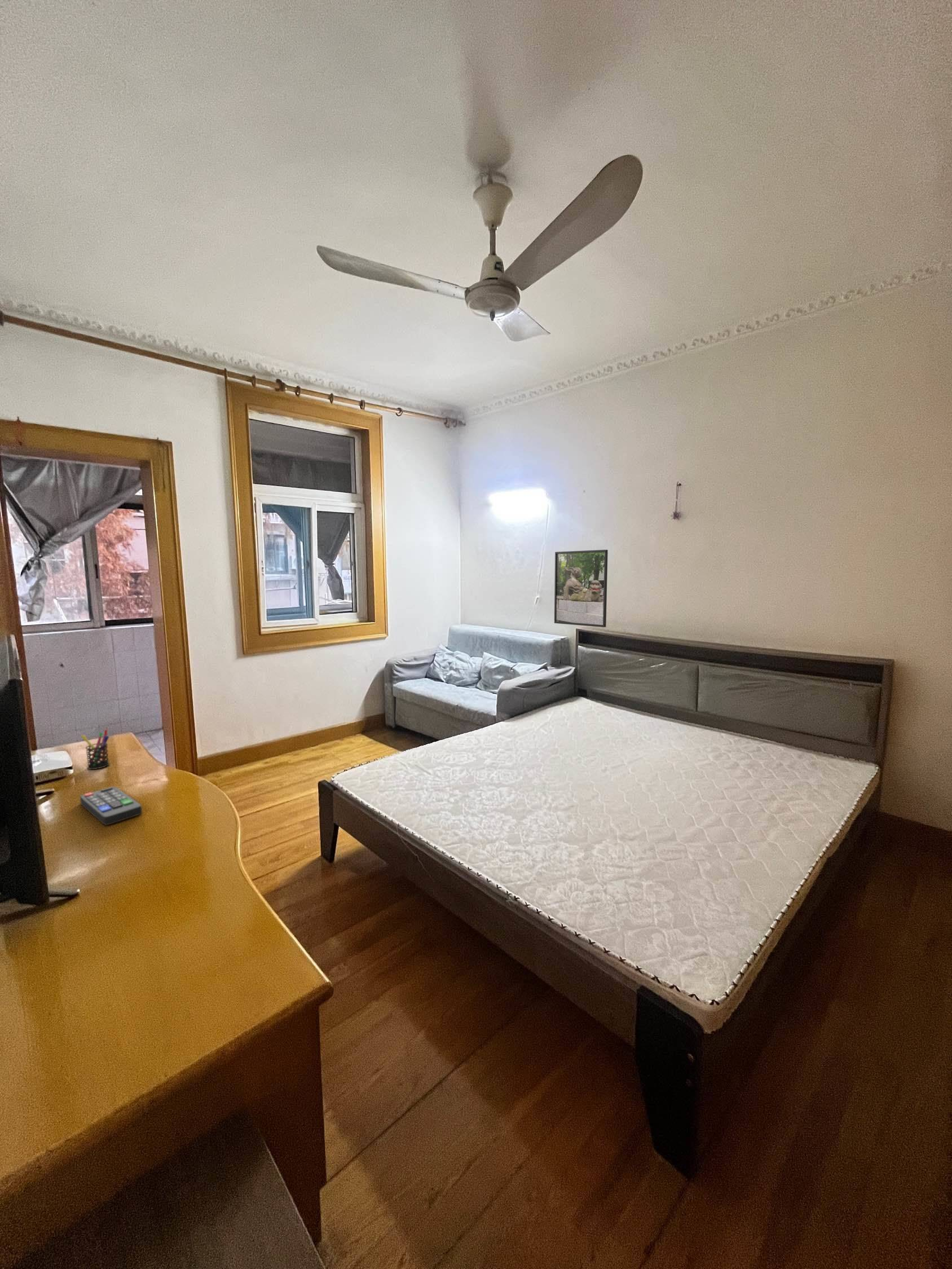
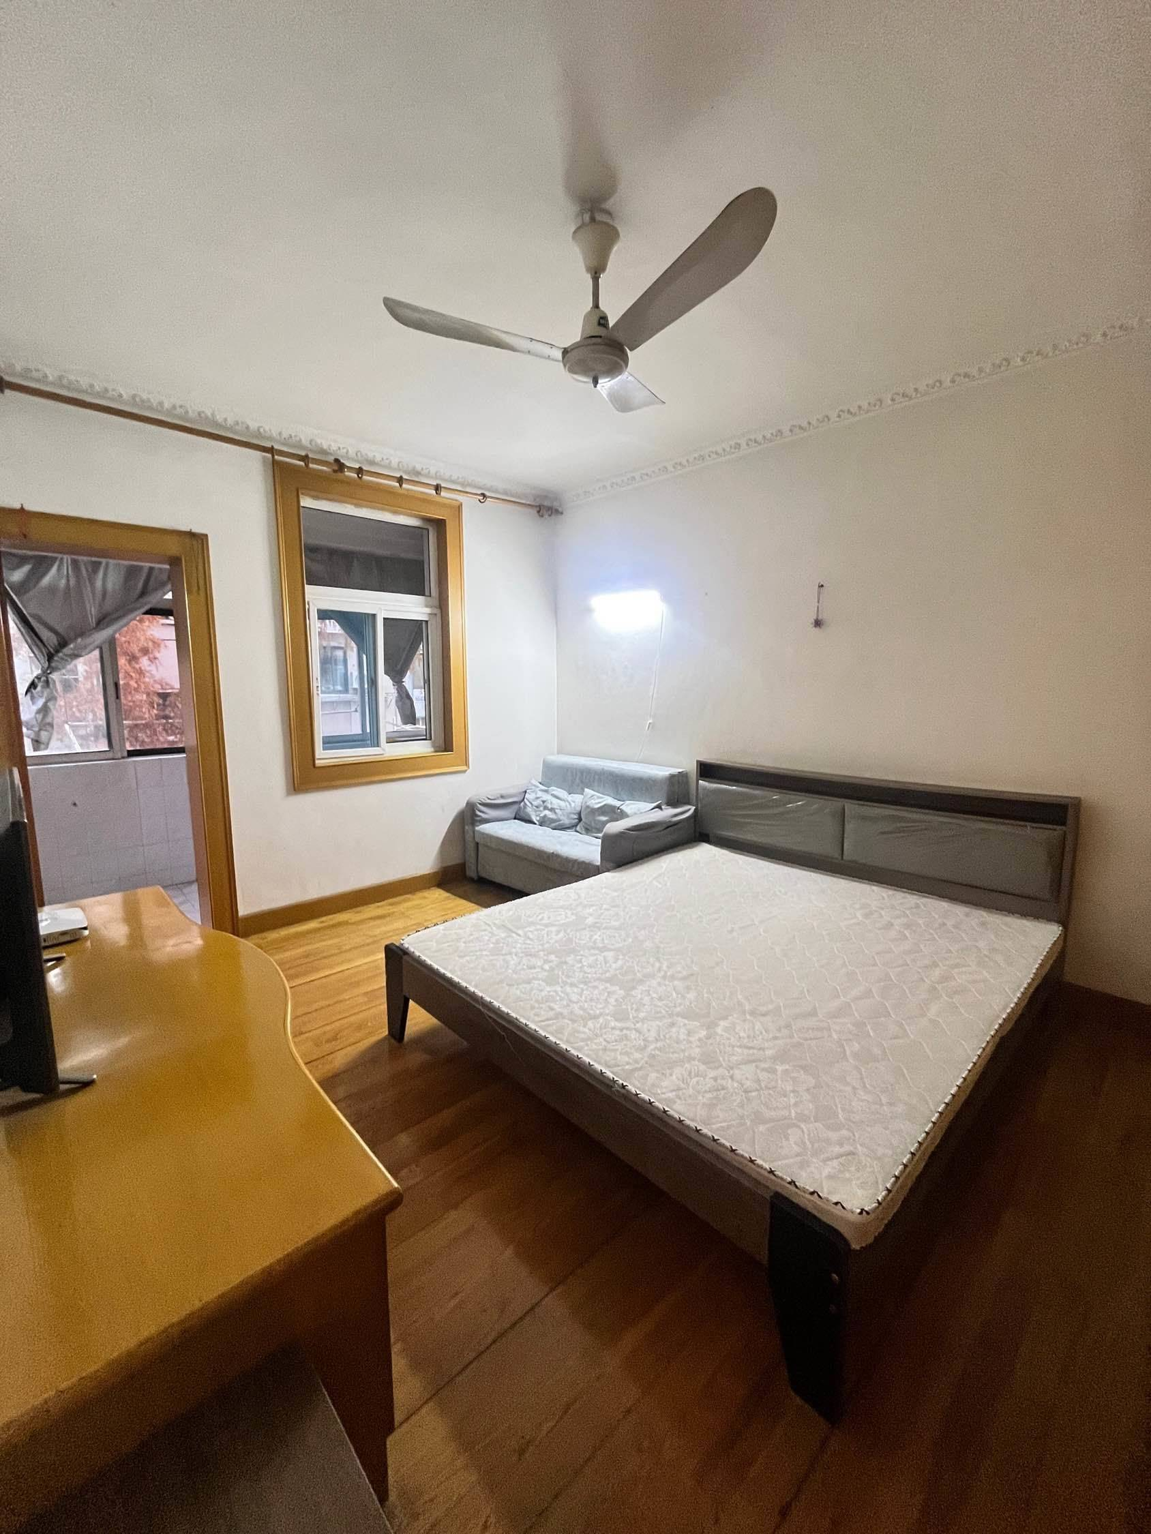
- remote control [80,786,143,826]
- pen holder [81,729,110,770]
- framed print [554,549,609,628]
